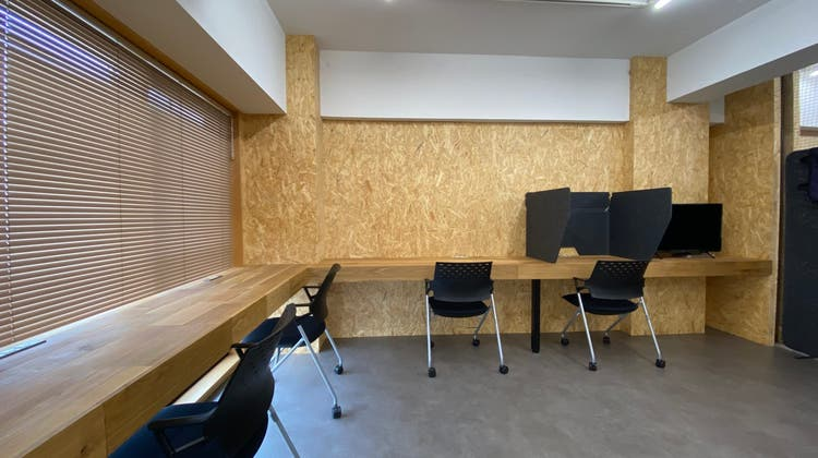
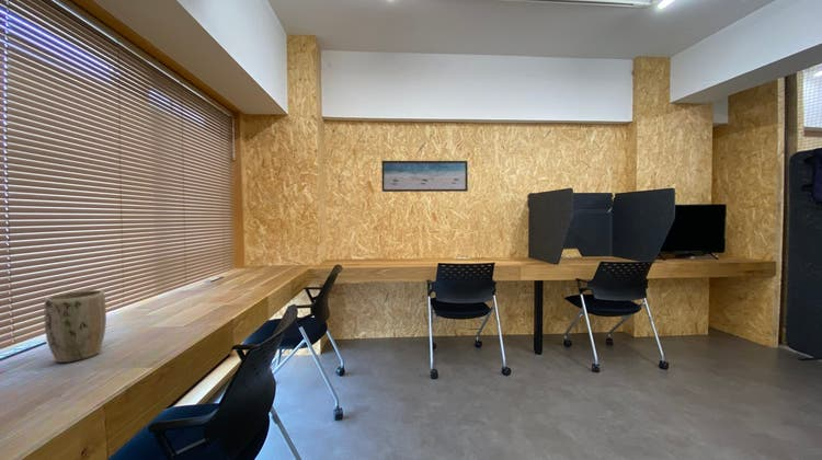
+ plant pot [44,289,107,364]
+ wall art [380,160,469,193]
